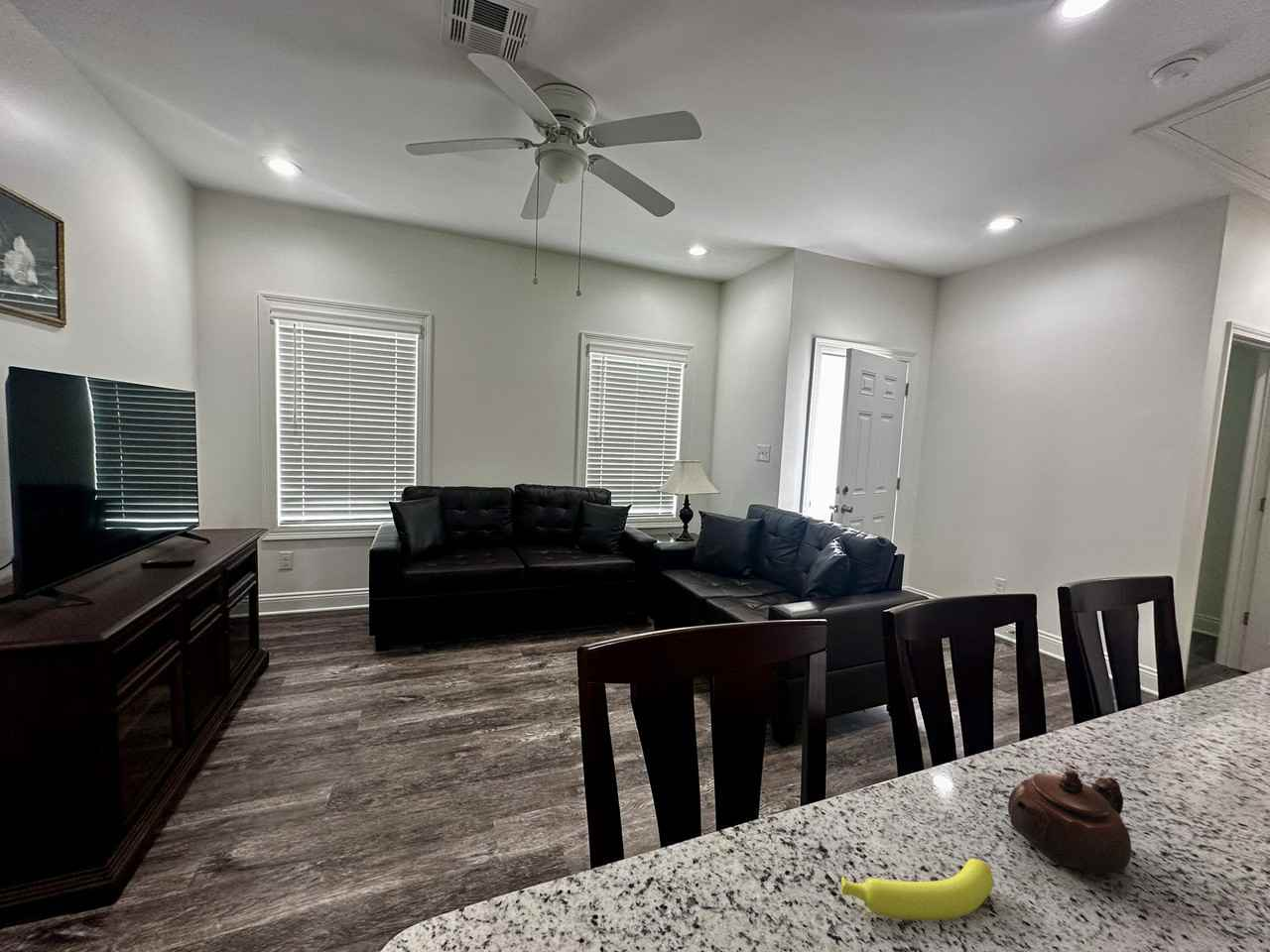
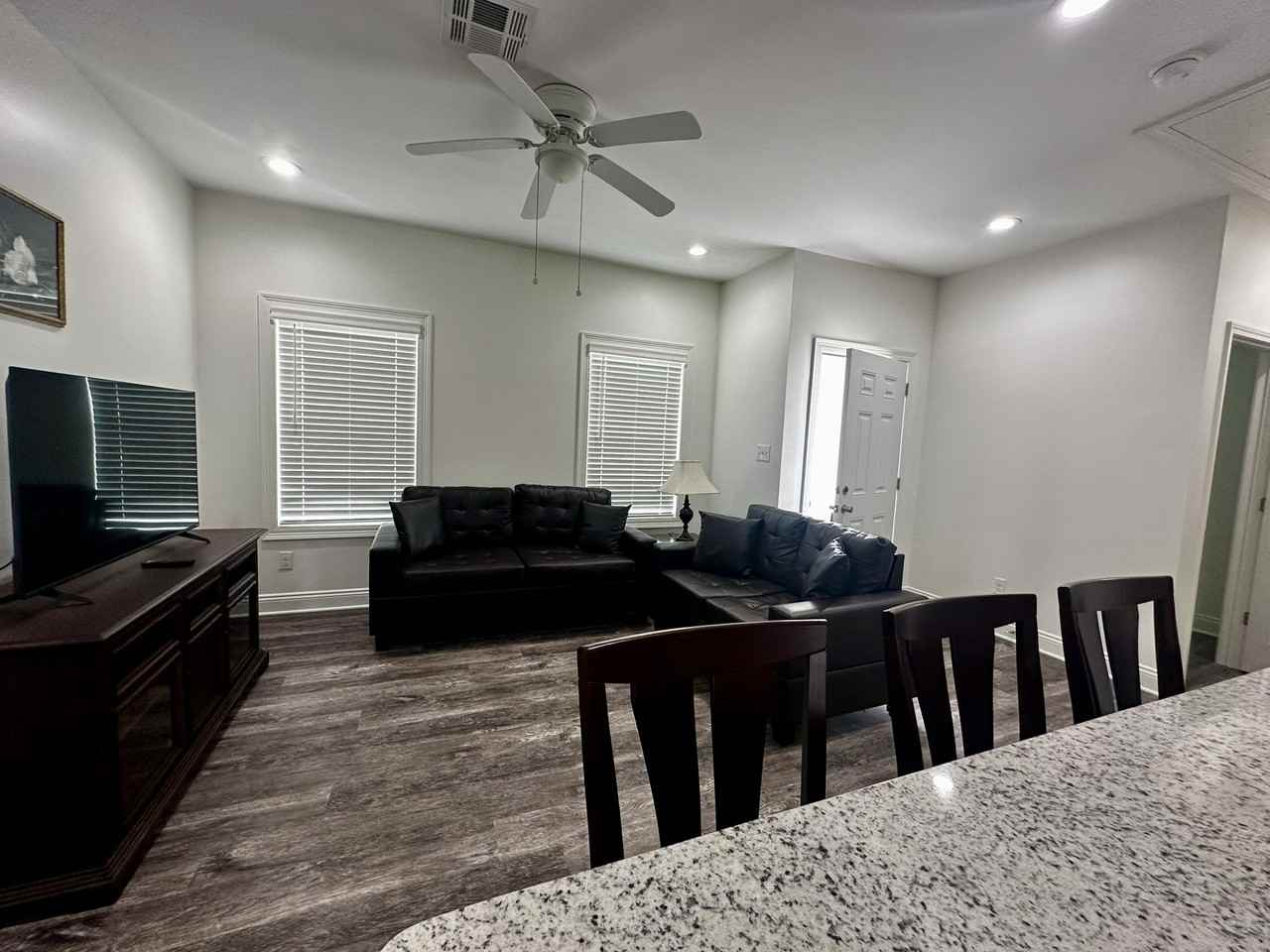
- teapot [1007,770,1132,876]
- banana [840,858,995,921]
